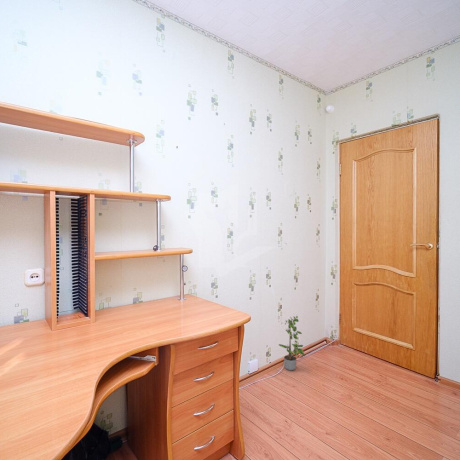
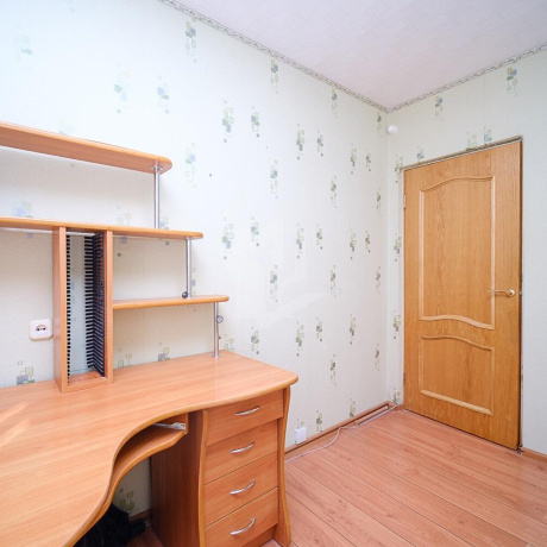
- potted plant [278,315,306,371]
